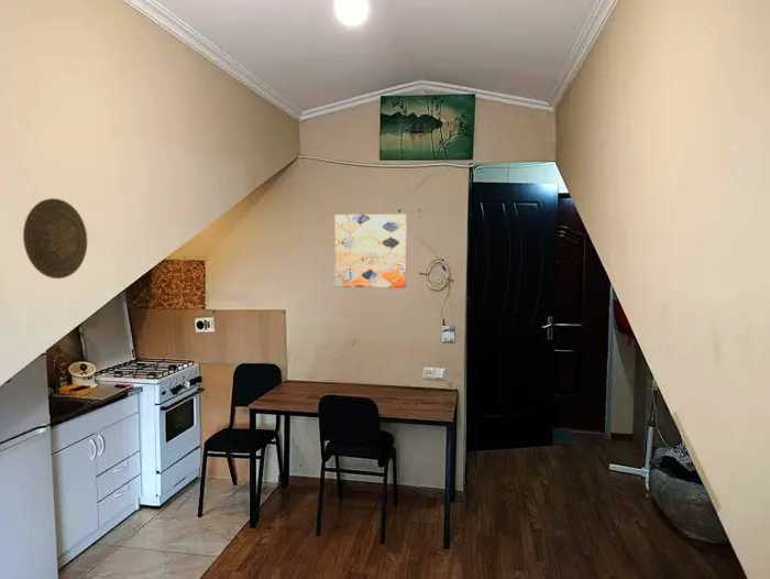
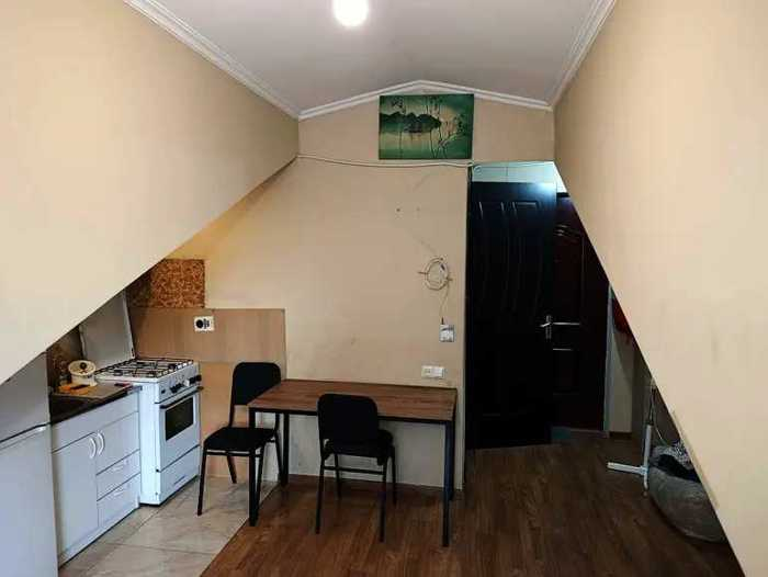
- decorative plate [22,197,88,280]
- wall art [333,214,408,290]
